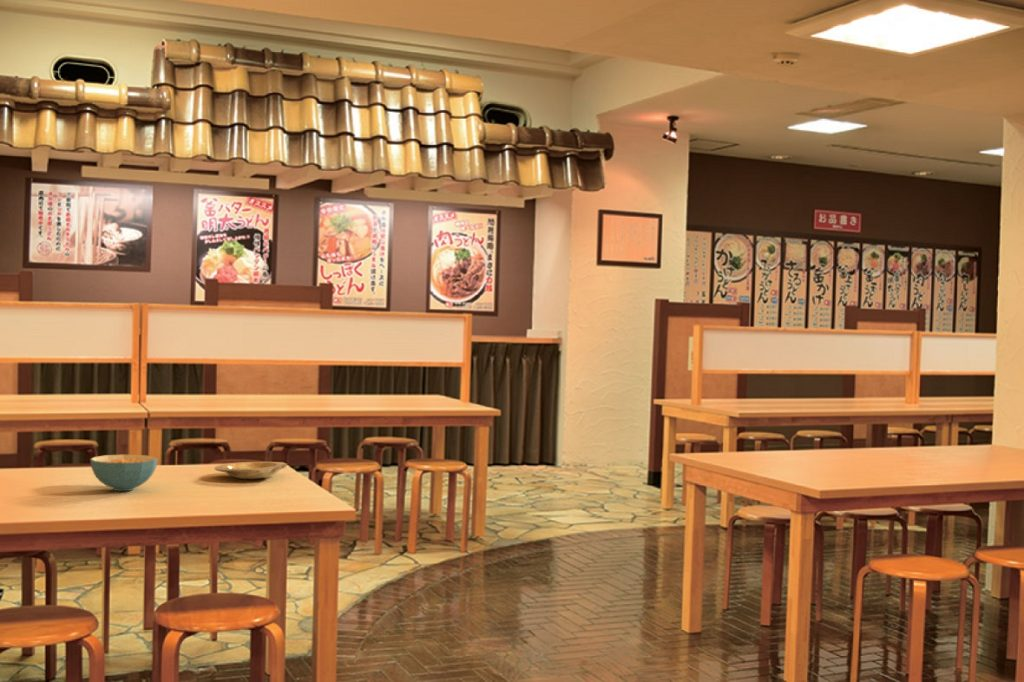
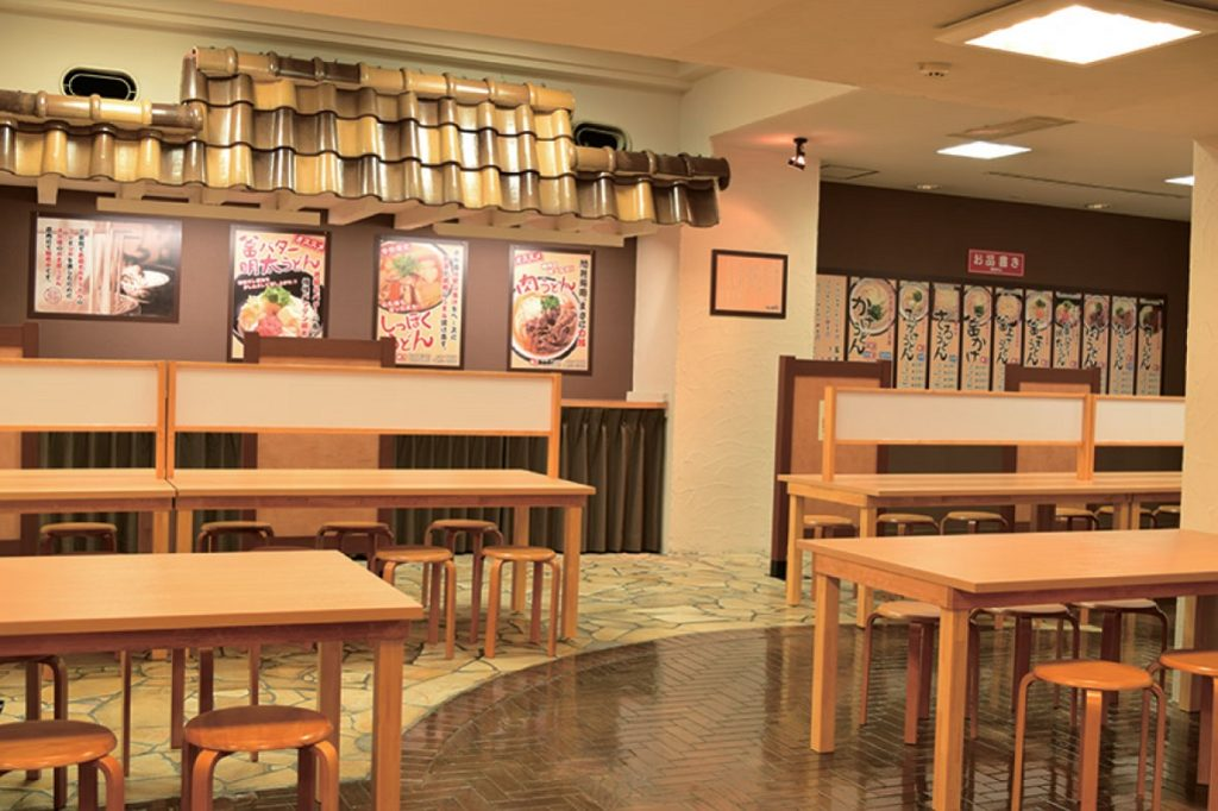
- cereal bowl [89,454,159,492]
- plate [213,461,288,480]
